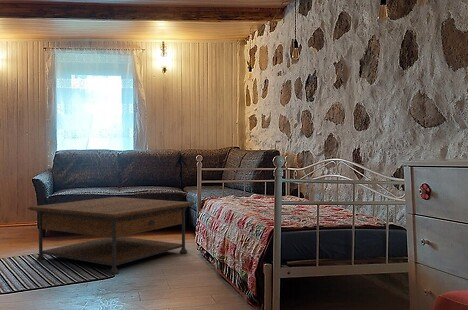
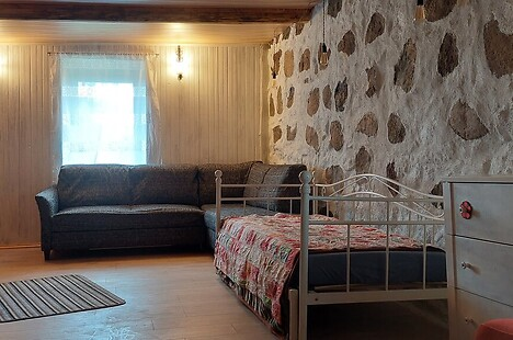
- coffee table [27,196,195,275]
